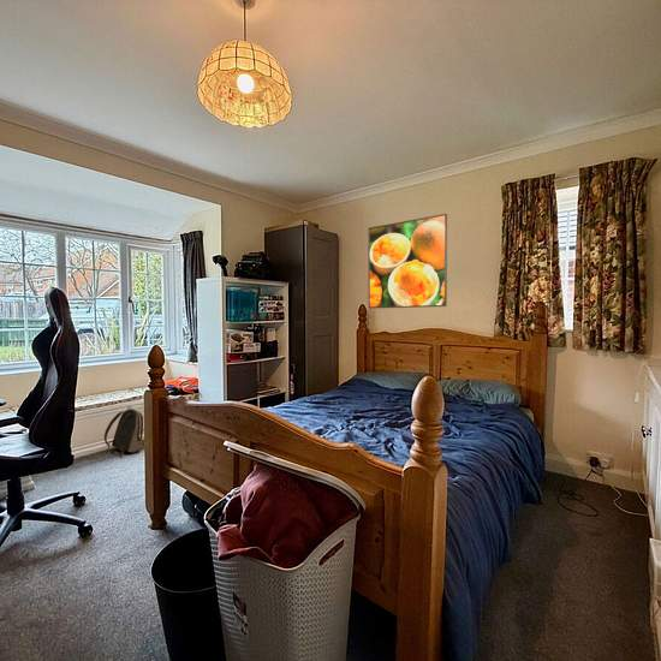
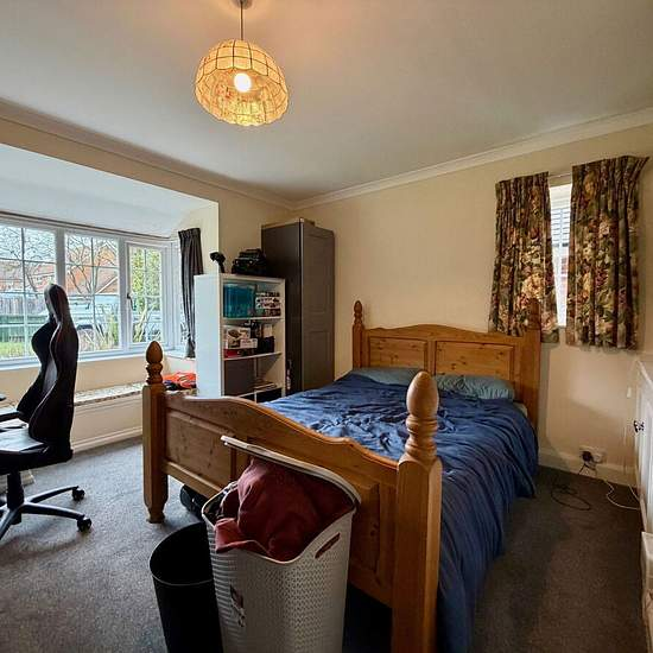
- backpack [103,405,145,459]
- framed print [367,213,448,309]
